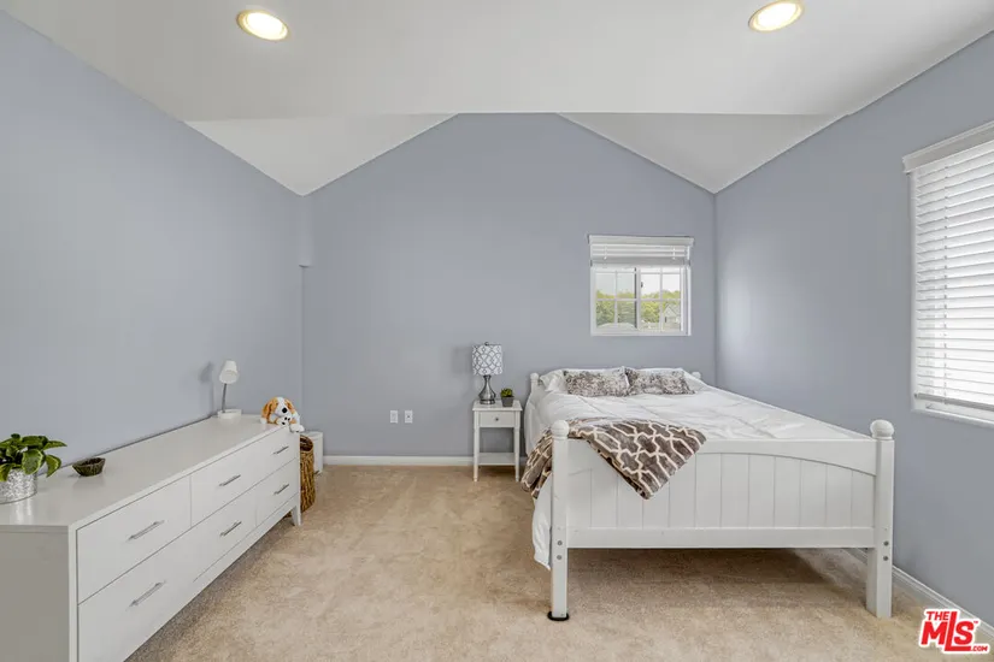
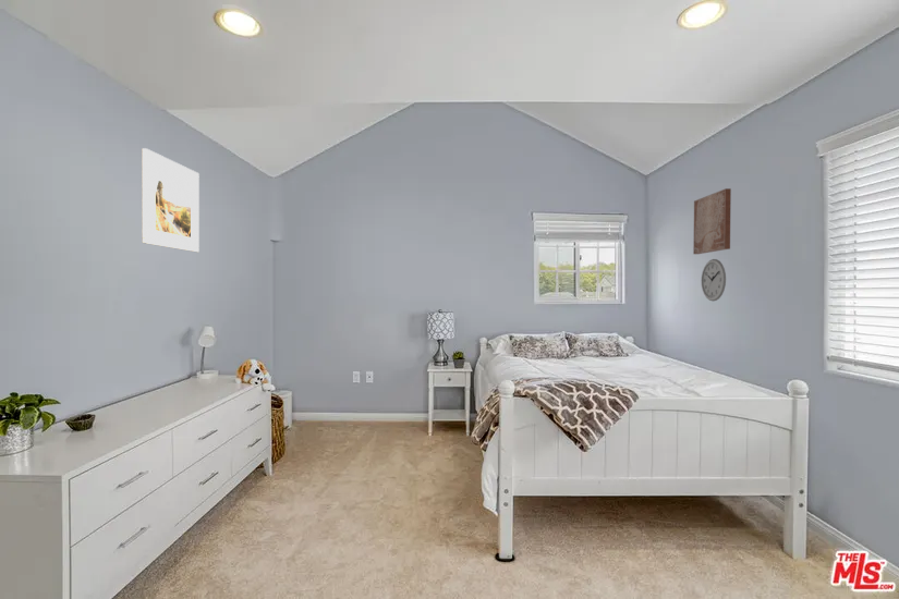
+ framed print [141,147,201,253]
+ wall art [692,187,732,255]
+ wall clock [701,258,727,302]
